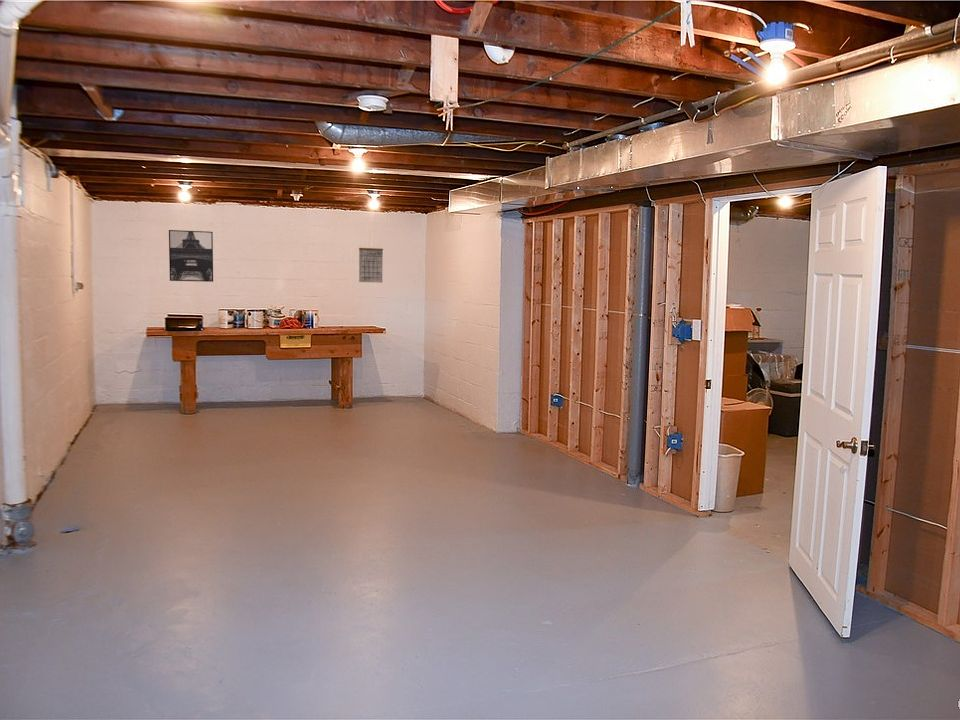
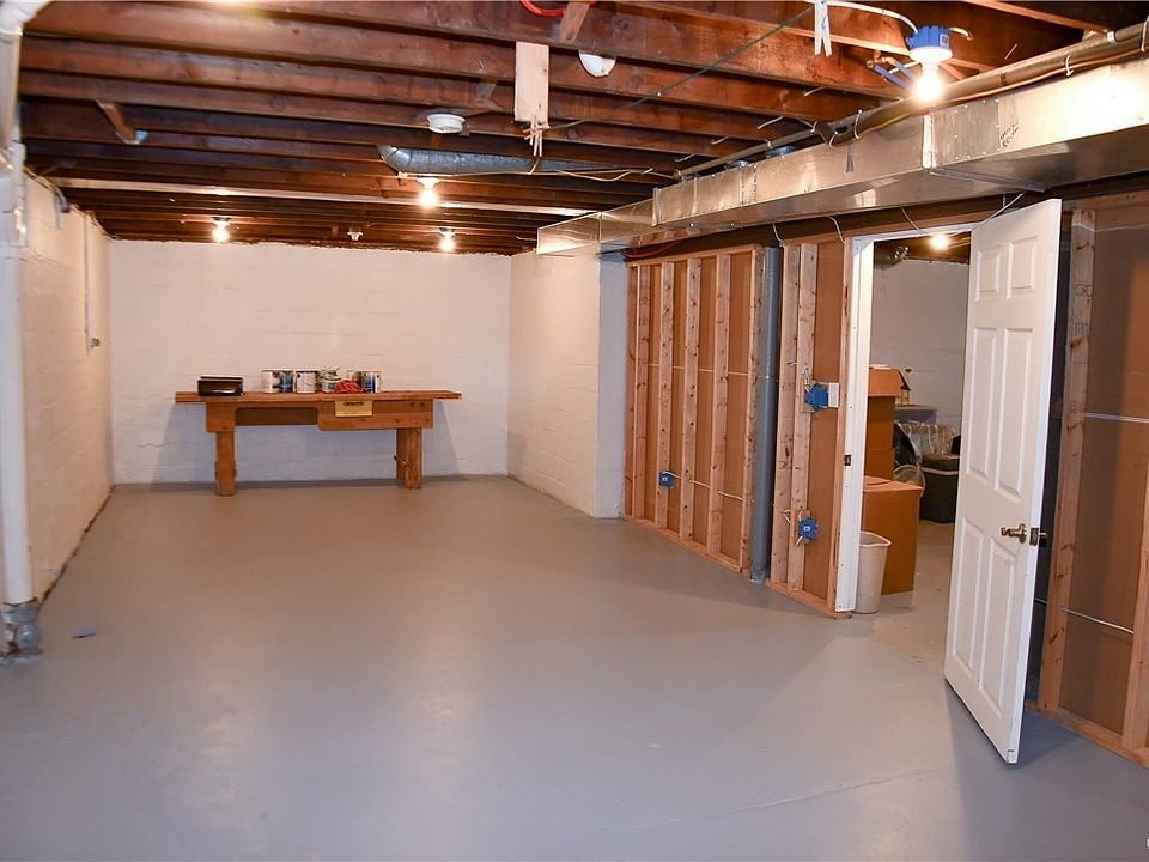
- wall art [168,229,214,283]
- calendar [358,243,384,284]
